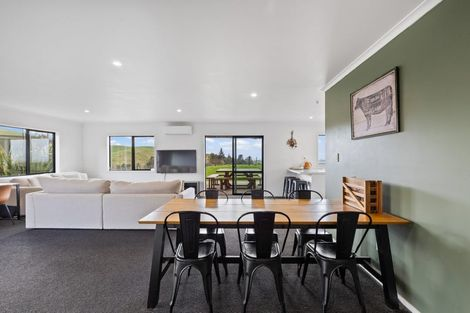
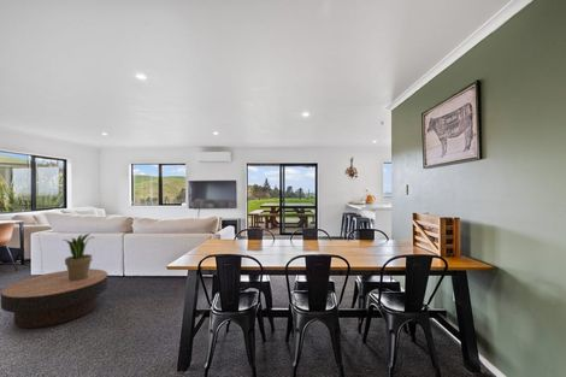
+ potted plant [61,232,94,281]
+ coffee table [0,267,108,329]
